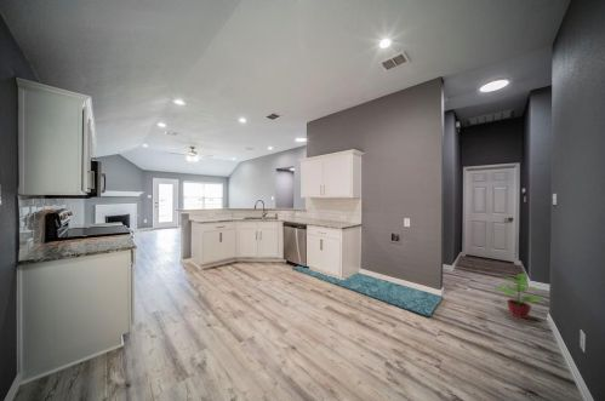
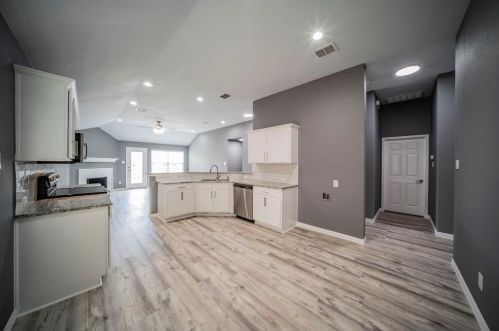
- rug [291,265,445,319]
- potted plant [493,273,544,320]
